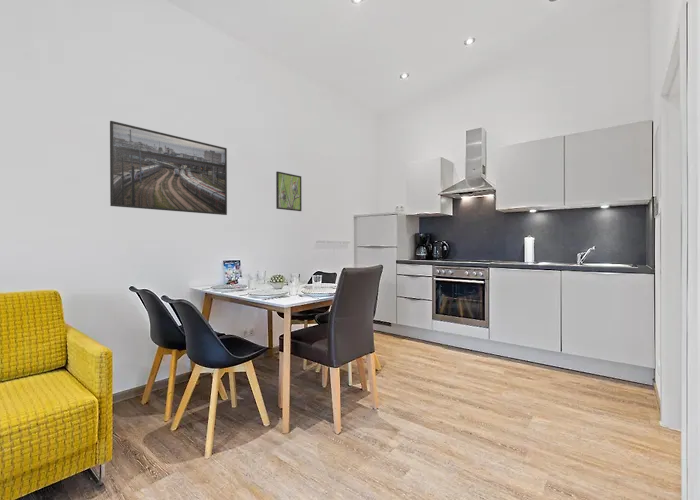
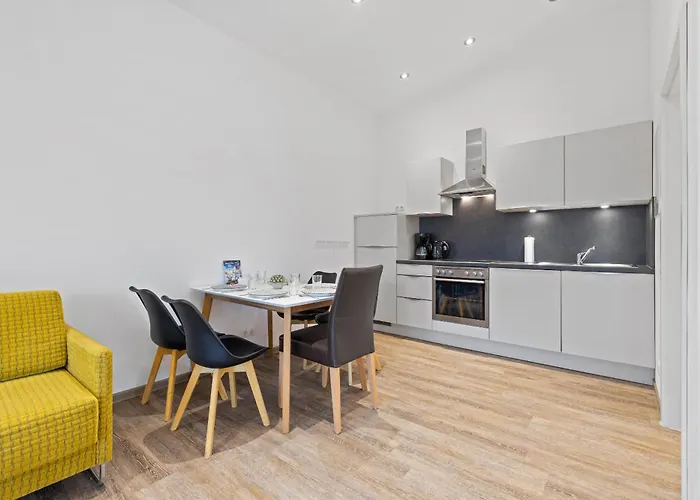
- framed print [275,171,303,212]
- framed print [109,120,228,216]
